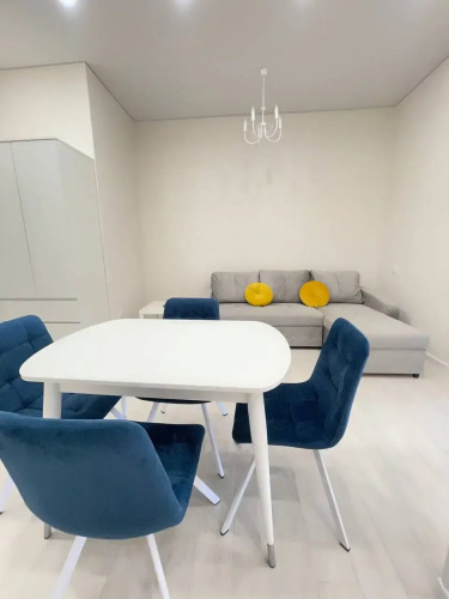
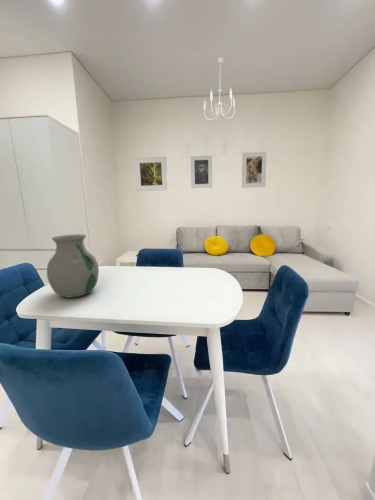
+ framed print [241,151,268,189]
+ vase [46,233,100,299]
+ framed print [190,155,213,189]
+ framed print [133,156,169,192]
